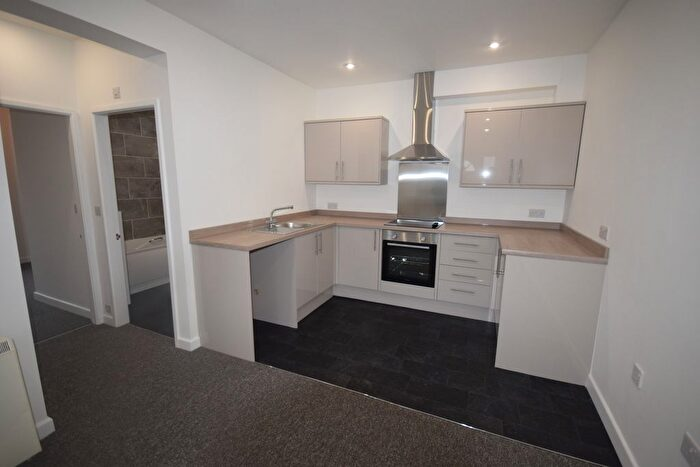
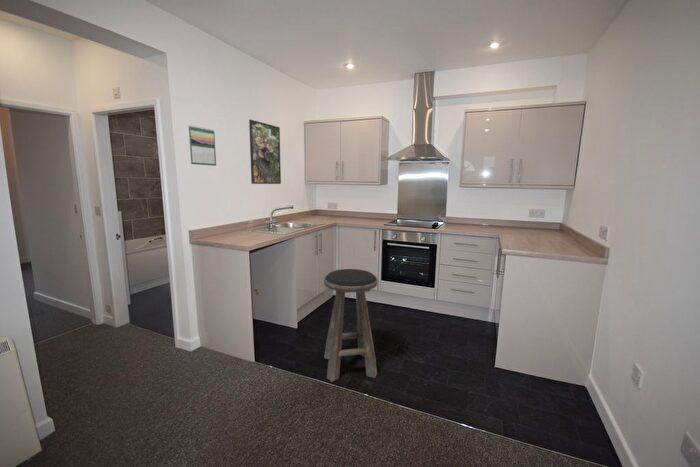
+ calendar [187,124,217,167]
+ stool [323,268,379,383]
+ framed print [248,119,282,185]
